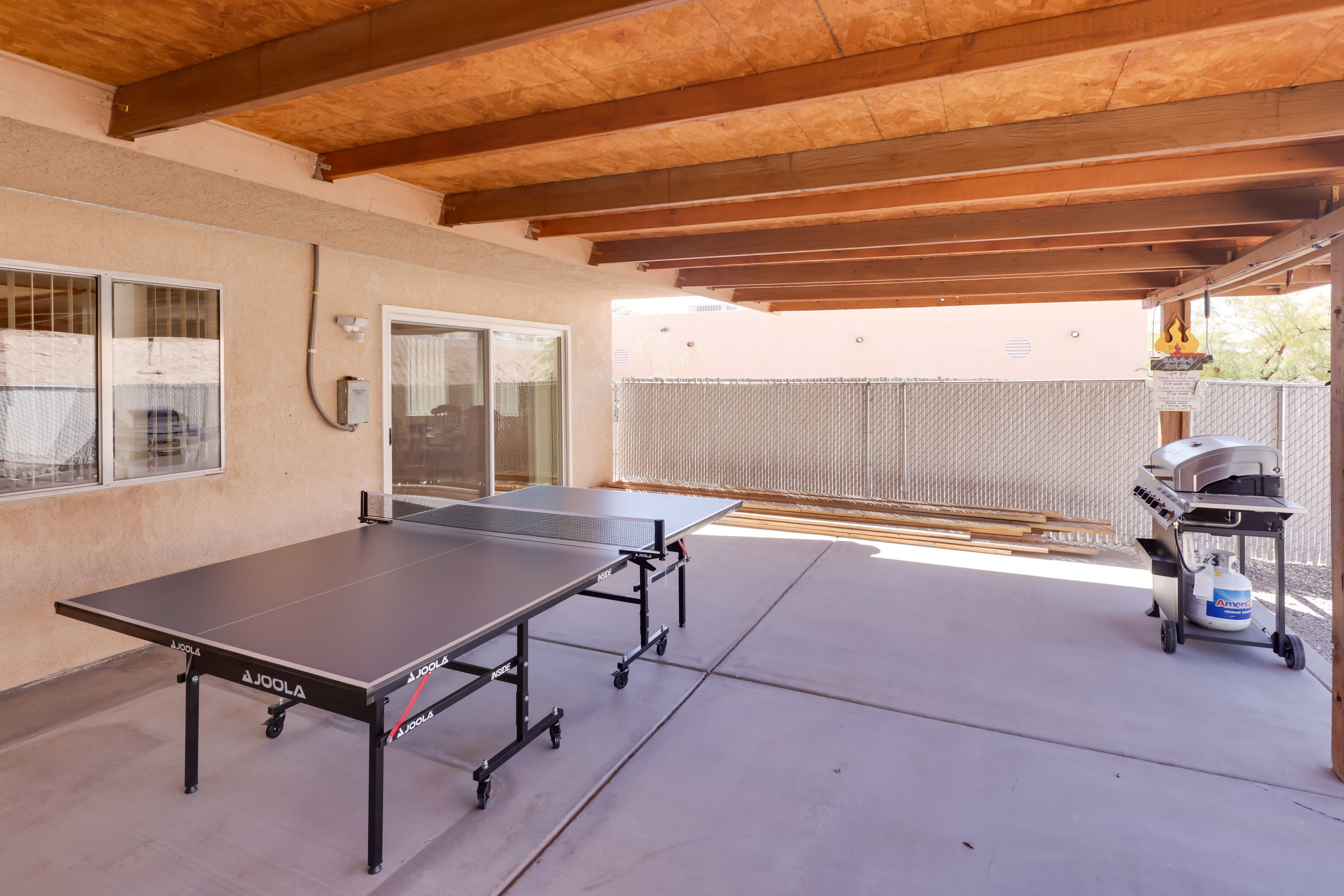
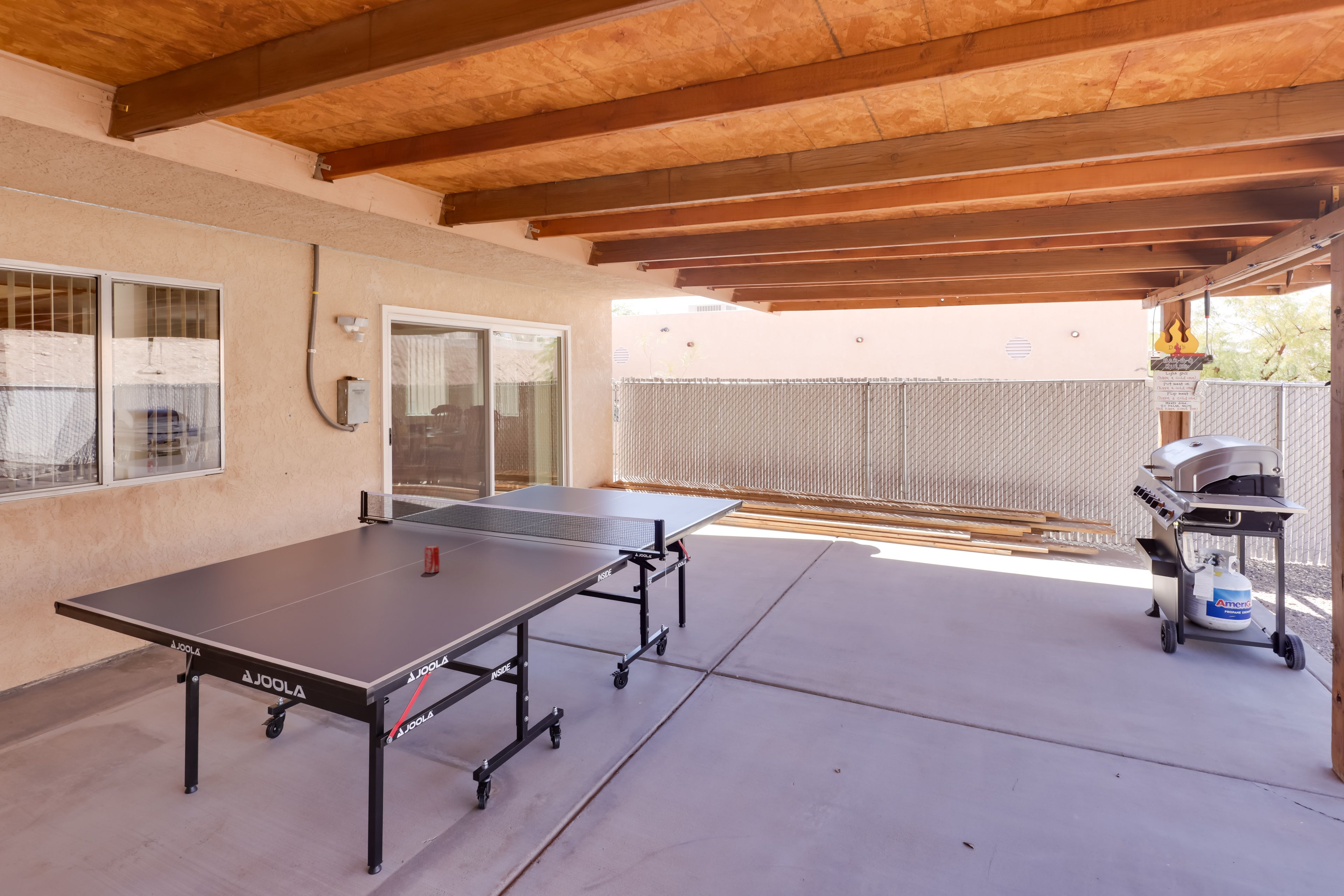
+ beverage can [424,545,440,573]
